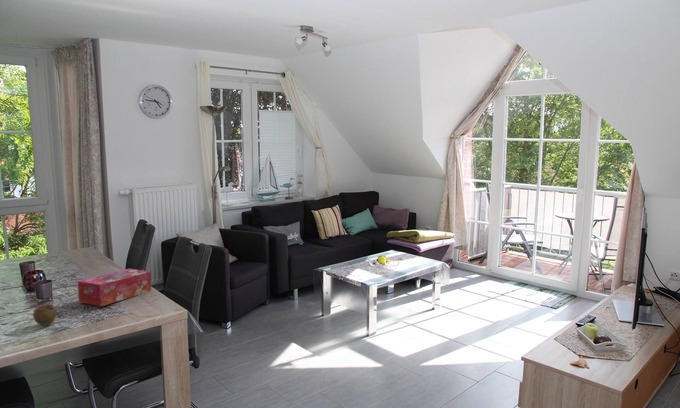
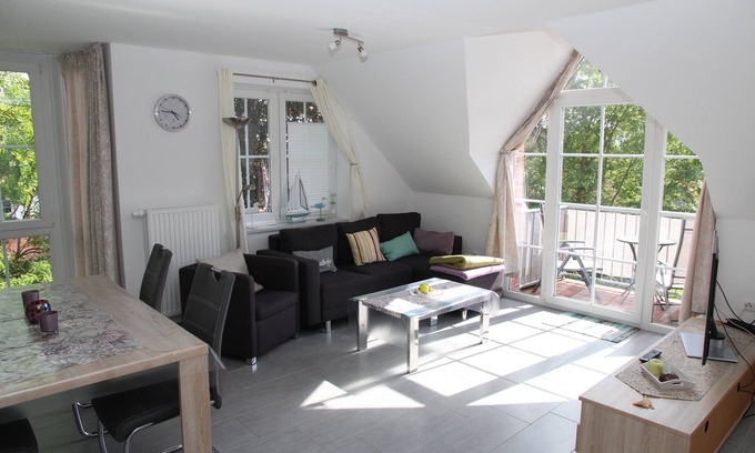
- tissue box [77,268,152,307]
- fruit [32,303,58,327]
